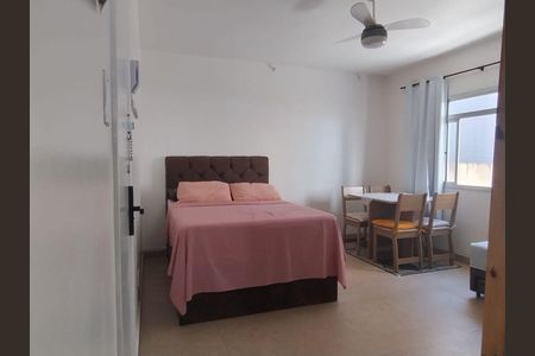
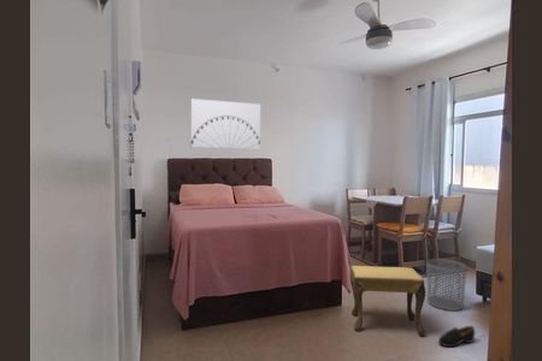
+ footstool [349,265,426,338]
+ shoe [437,325,476,348]
+ waste bin [425,258,467,312]
+ wall art [189,97,261,150]
